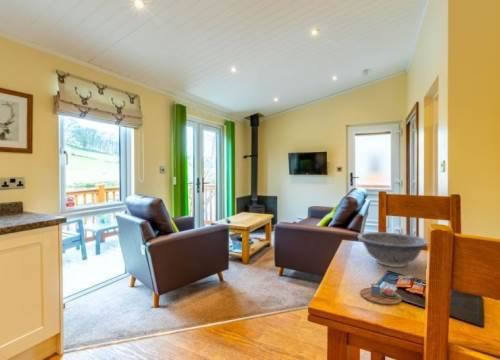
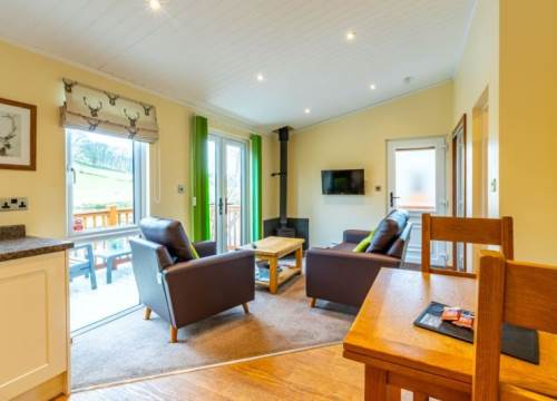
- decorative bowl [356,231,428,268]
- mug [359,283,403,305]
